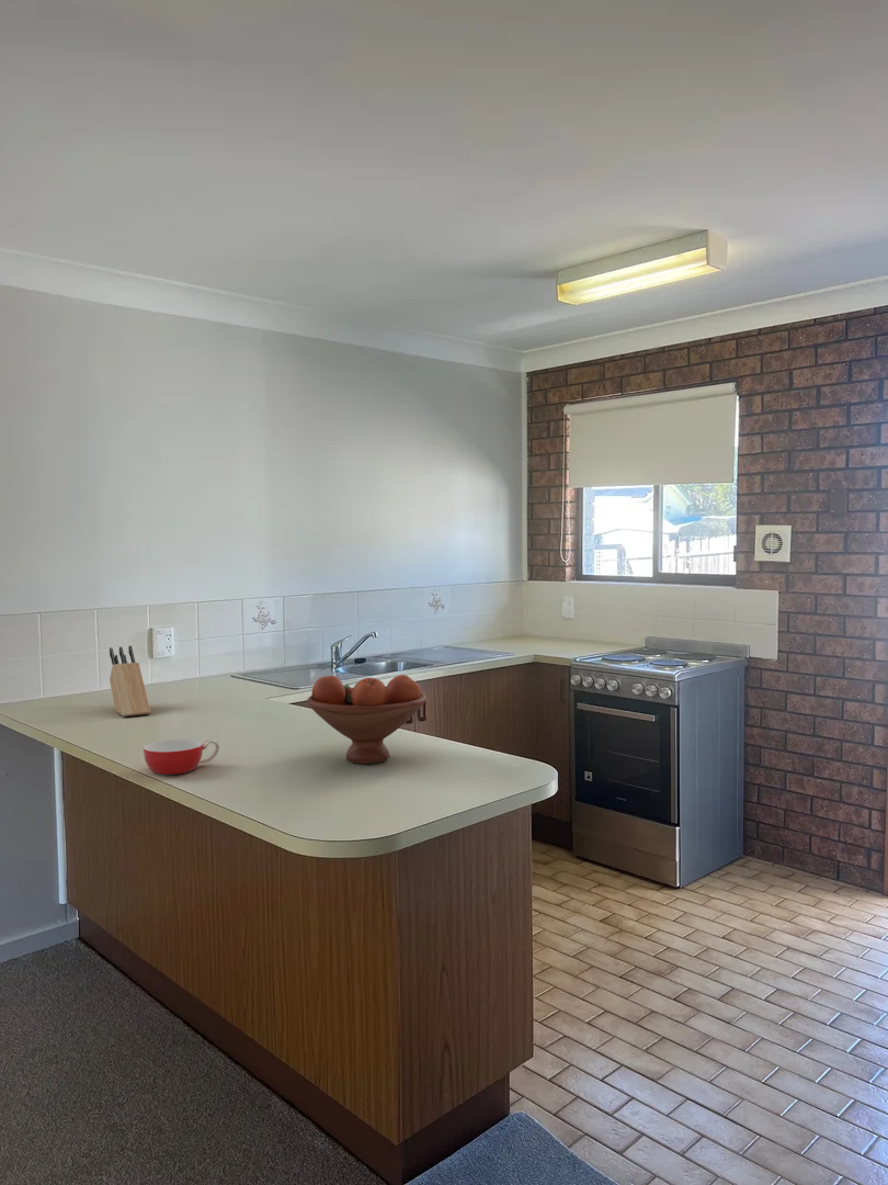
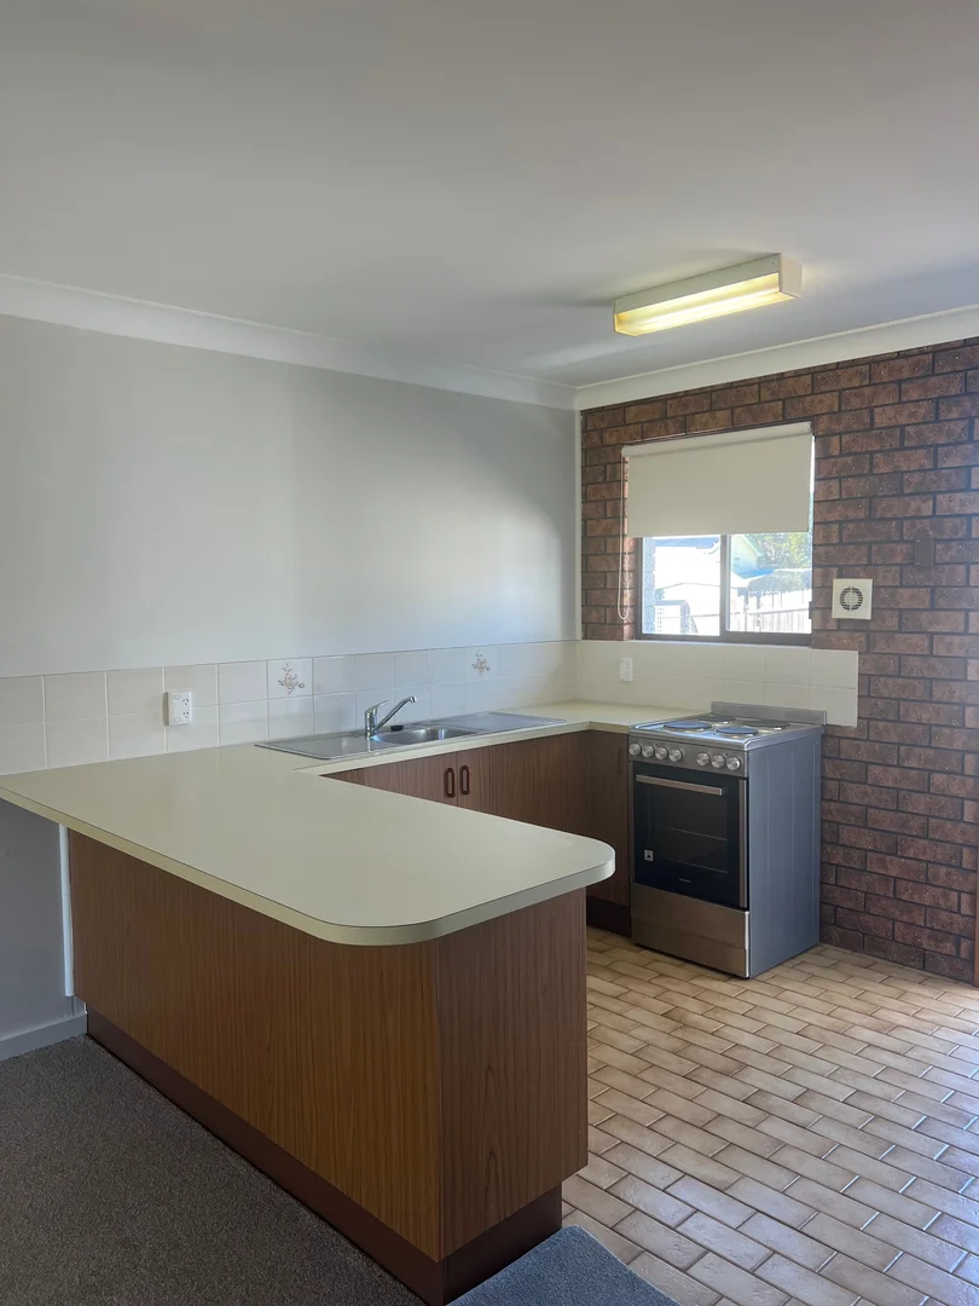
- knife block [109,645,151,718]
- fruit bowl [306,674,428,765]
- bowl [143,738,220,776]
